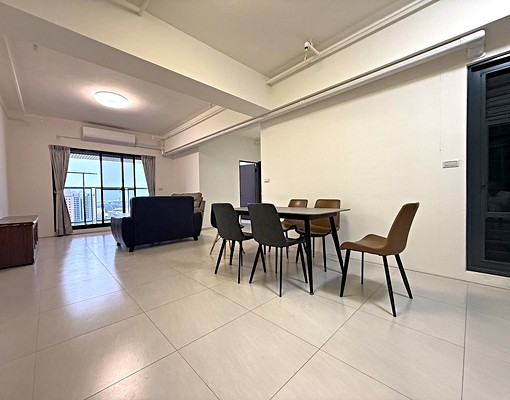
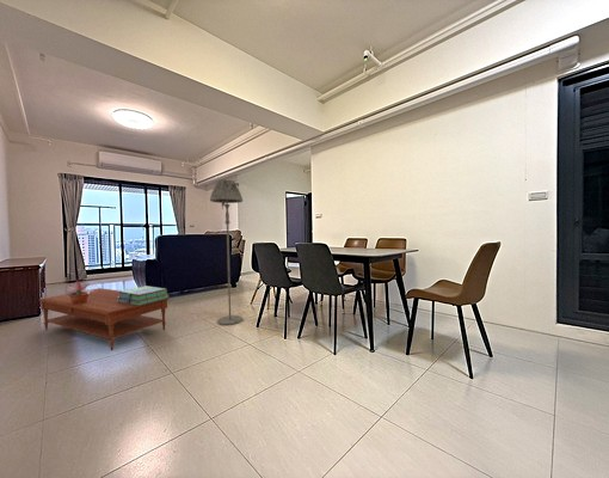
+ coffee table [38,287,170,351]
+ potted plant [64,278,94,304]
+ stack of books [117,284,170,306]
+ floor lamp [209,179,244,326]
